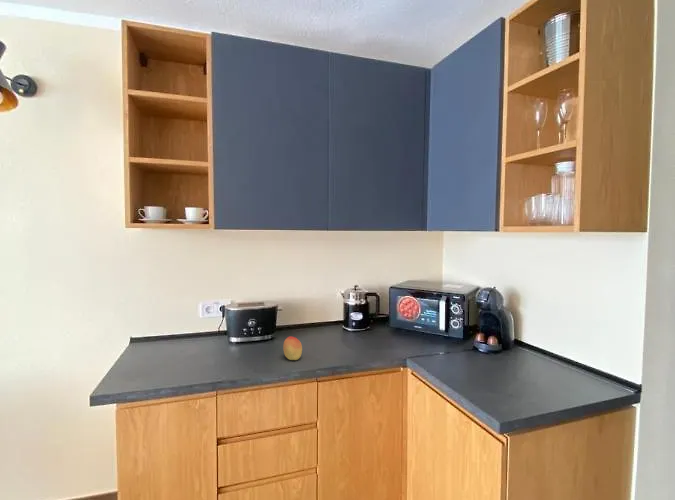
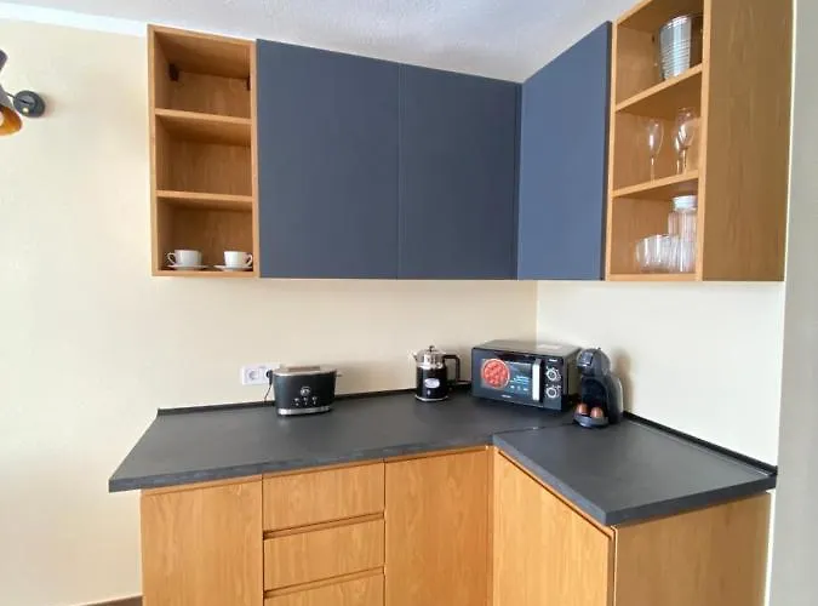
- fruit [282,335,303,361]
